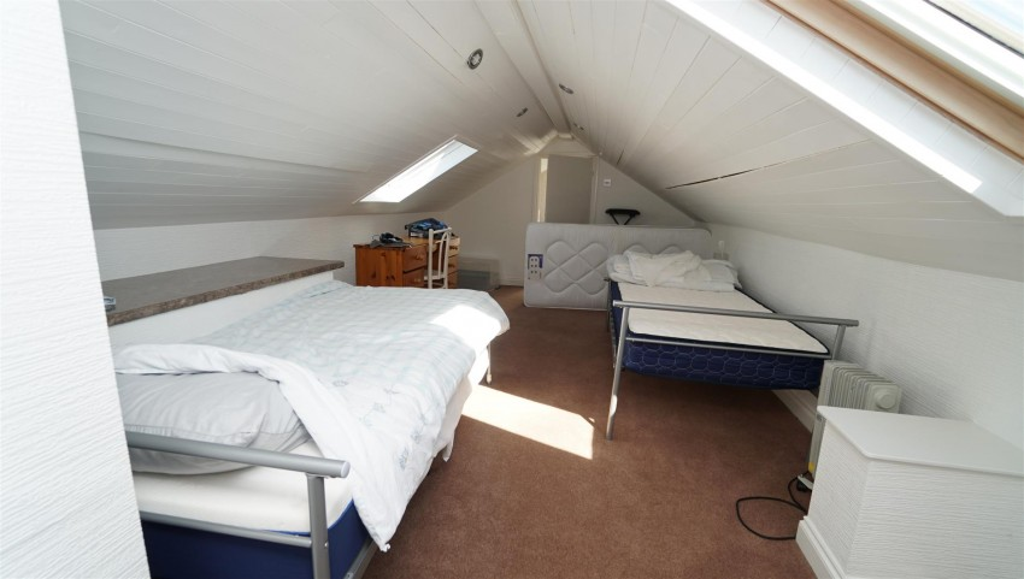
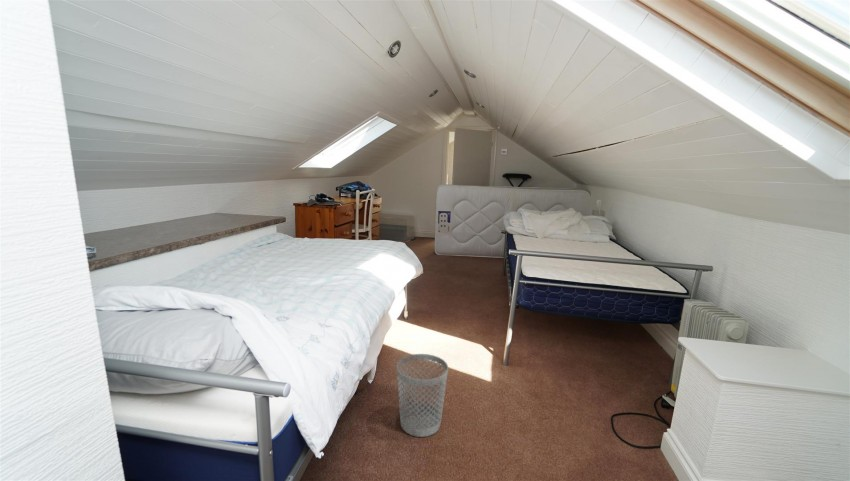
+ wastebasket [396,353,449,438]
